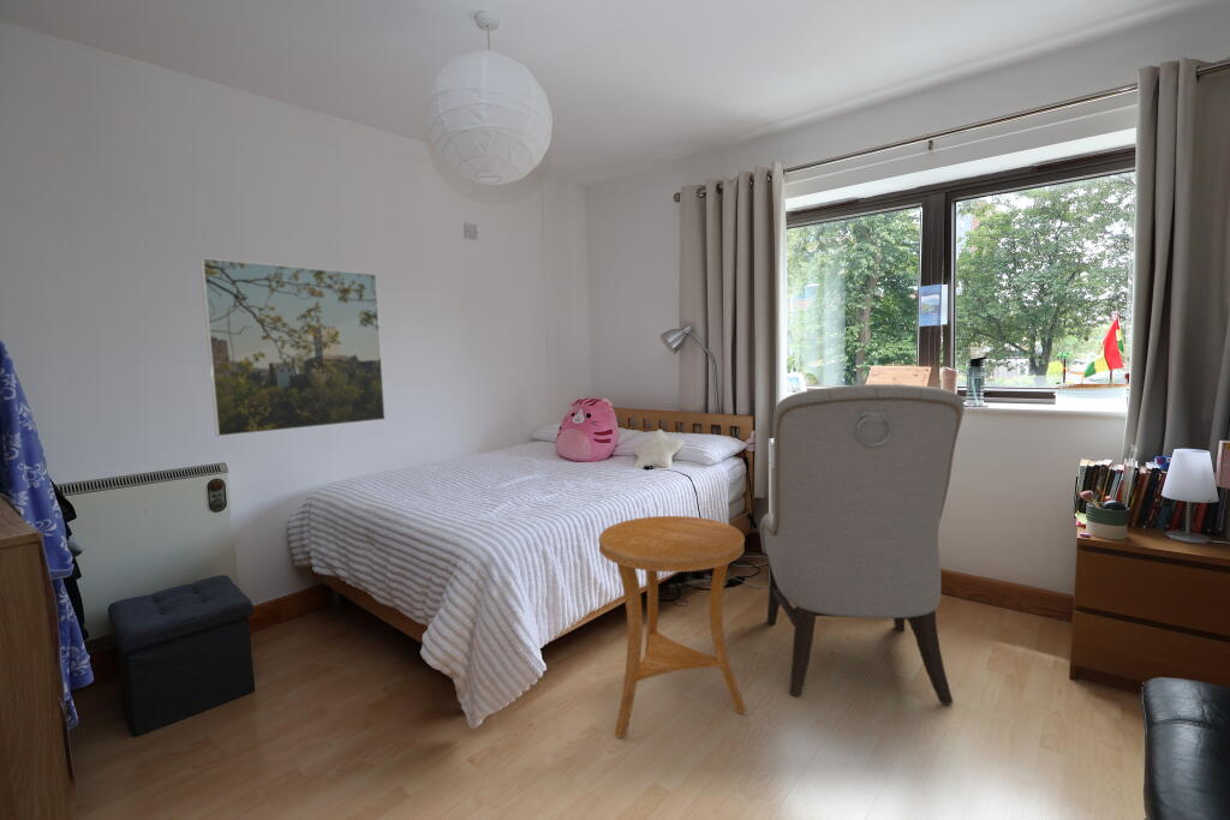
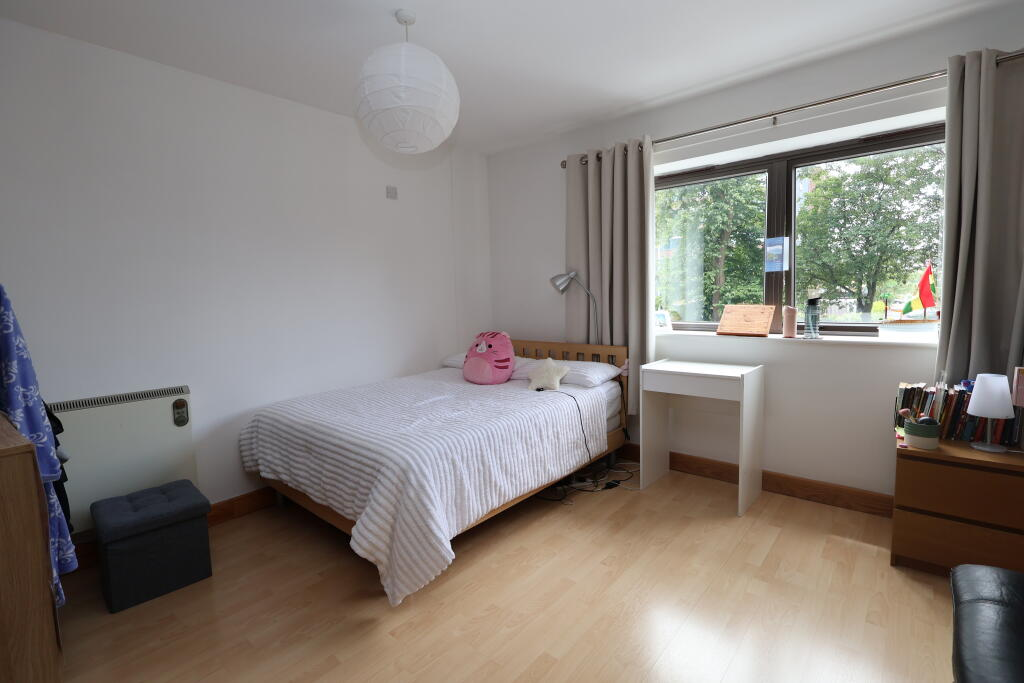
- chair [759,383,966,706]
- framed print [199,257,387,438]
- side table [597,515,747,740]
